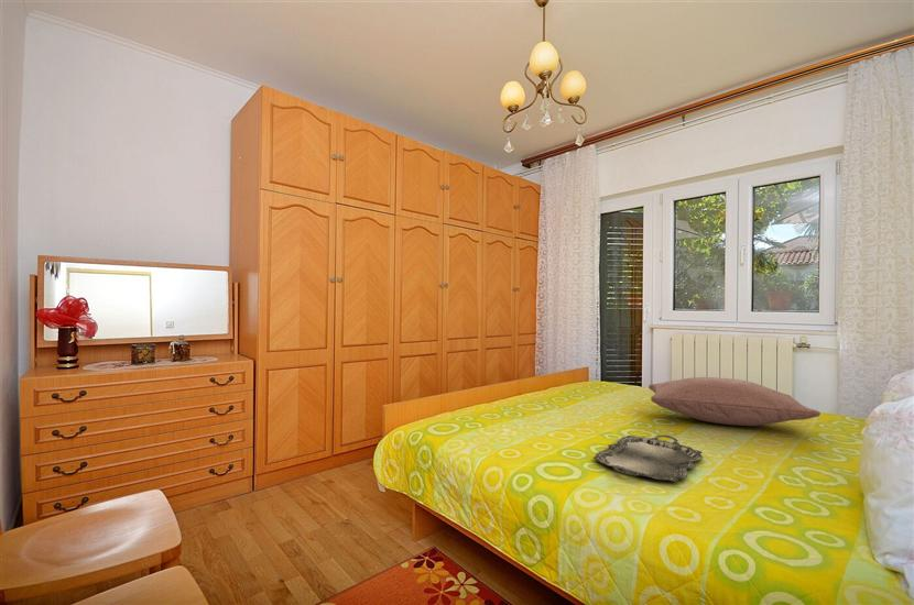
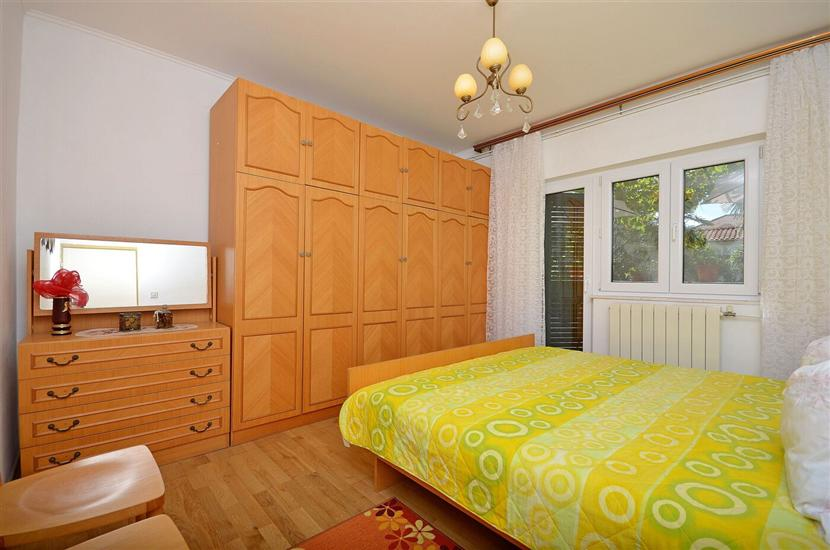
- serving tray [592,435,704,483]
- pillow [648,376,821,427]
